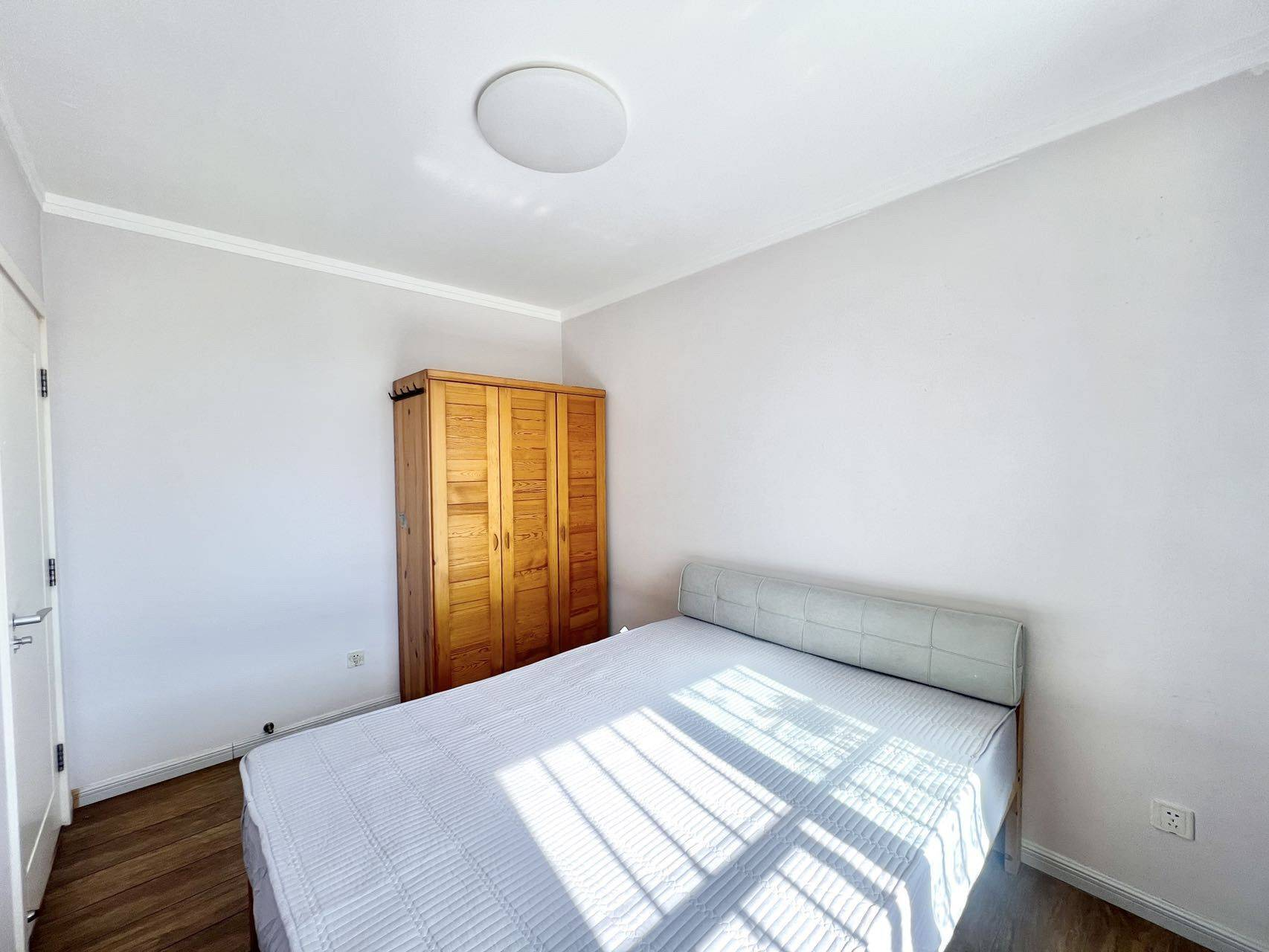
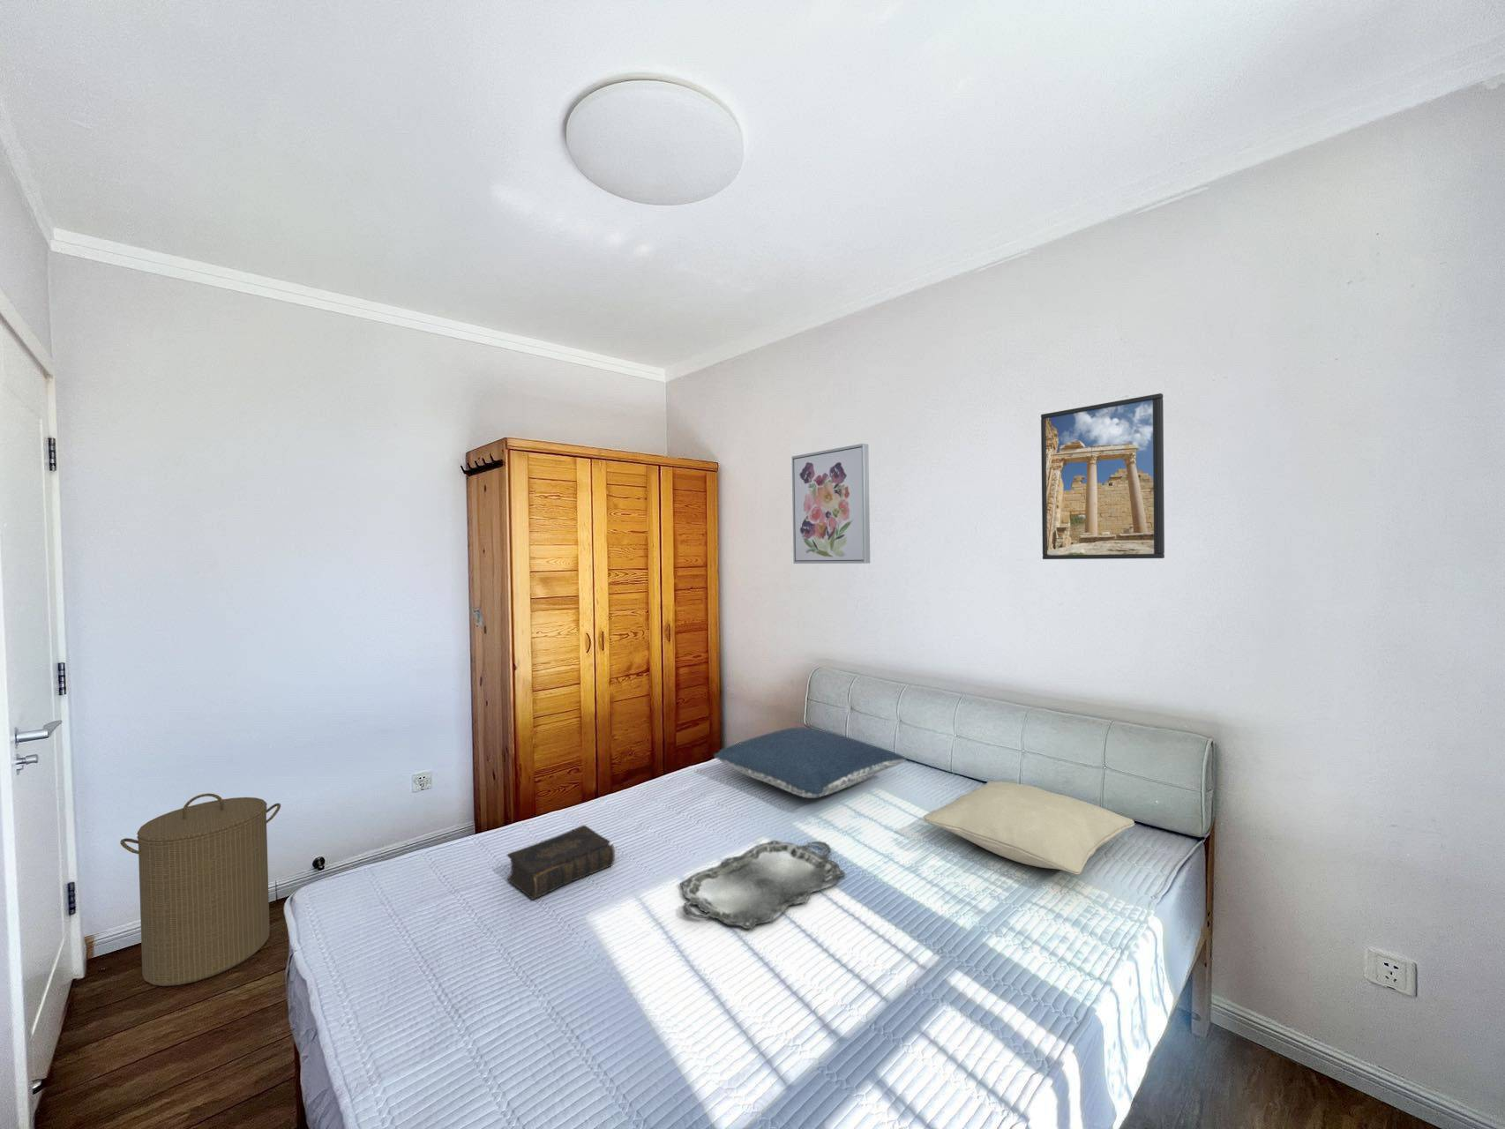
+ laundry hamper [119,793,281,987]
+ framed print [1040,393,1166,560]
+ wall art [791,442,871,564]
+ pillow [713,727,906,799]
+ pillow [923,780,1135,875]
+ serving tray [680,840,846,930]
+ book [506,824,616,900]
